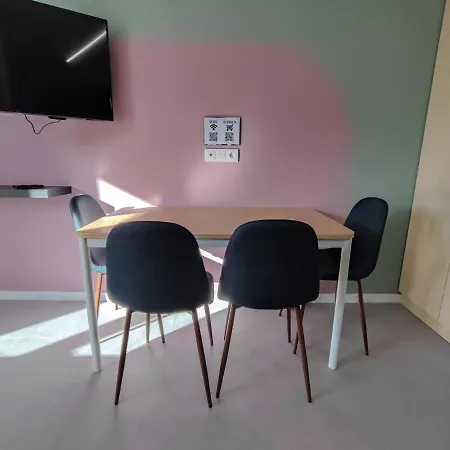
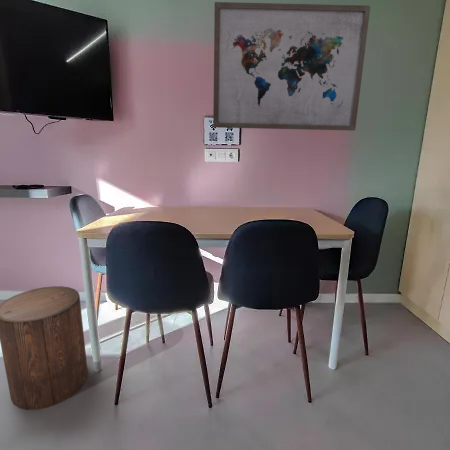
+ stool [0,285,89,411]
+ wall art [212,1,371,132]
